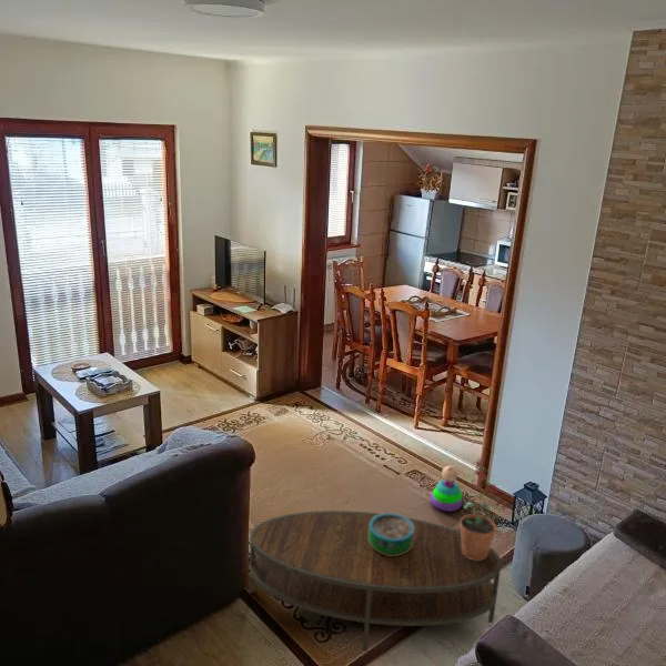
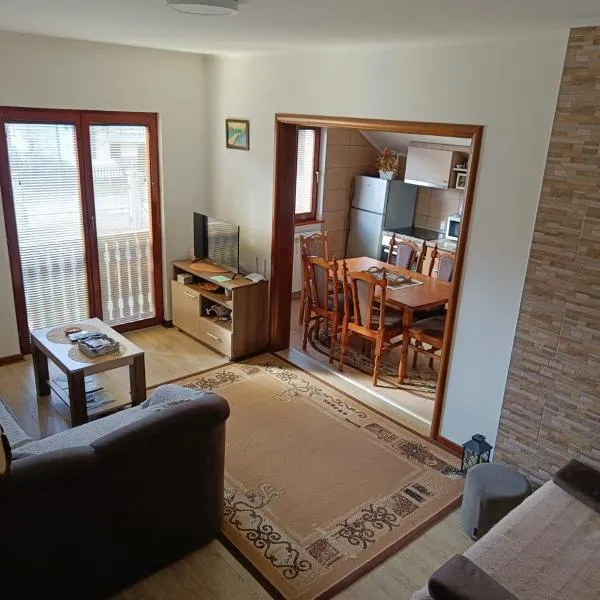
- stacking toy [428,465,464,513]
- coffee table [249,509,503,653]
- decorative bowl [369,512,414,556]
- potted plant [458,457,508,561]
